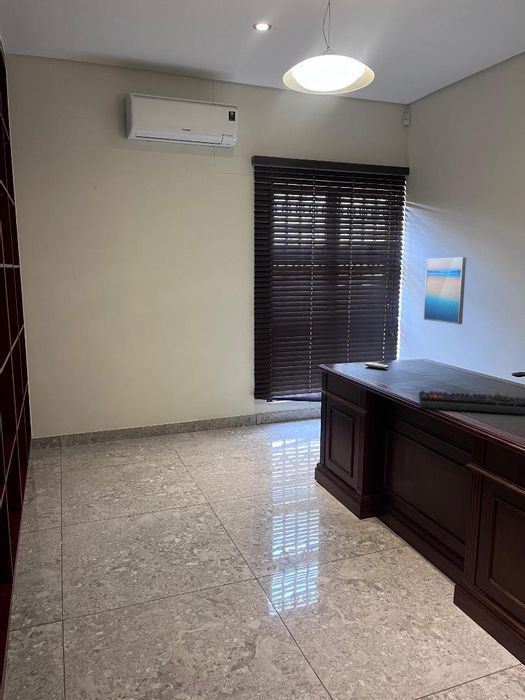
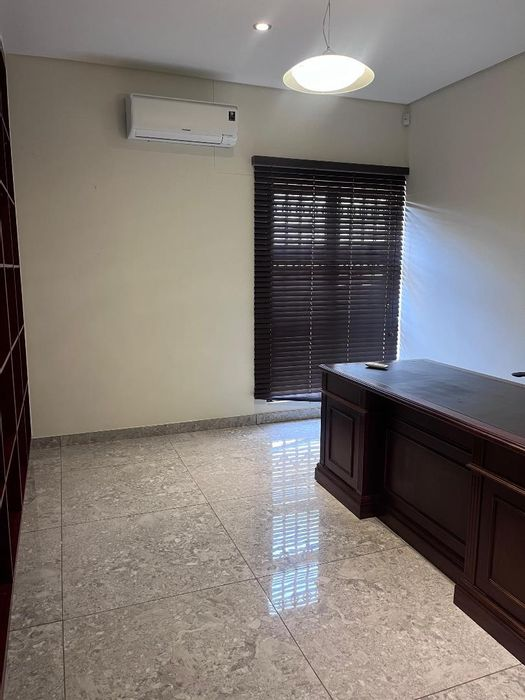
- keyboard [418,390,525,416]
- wall art [423,257,467,325]
